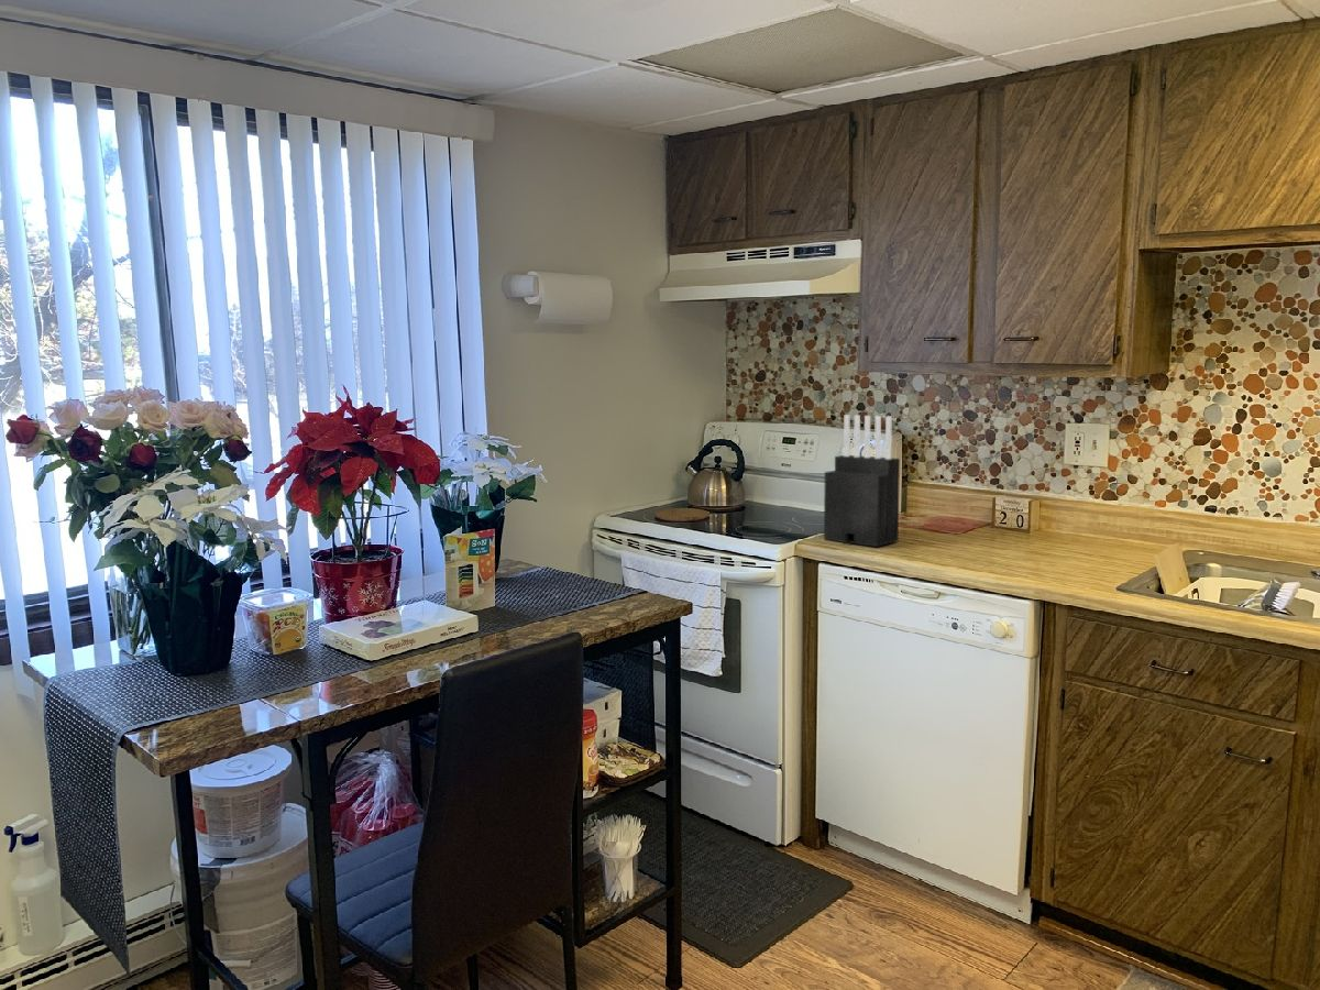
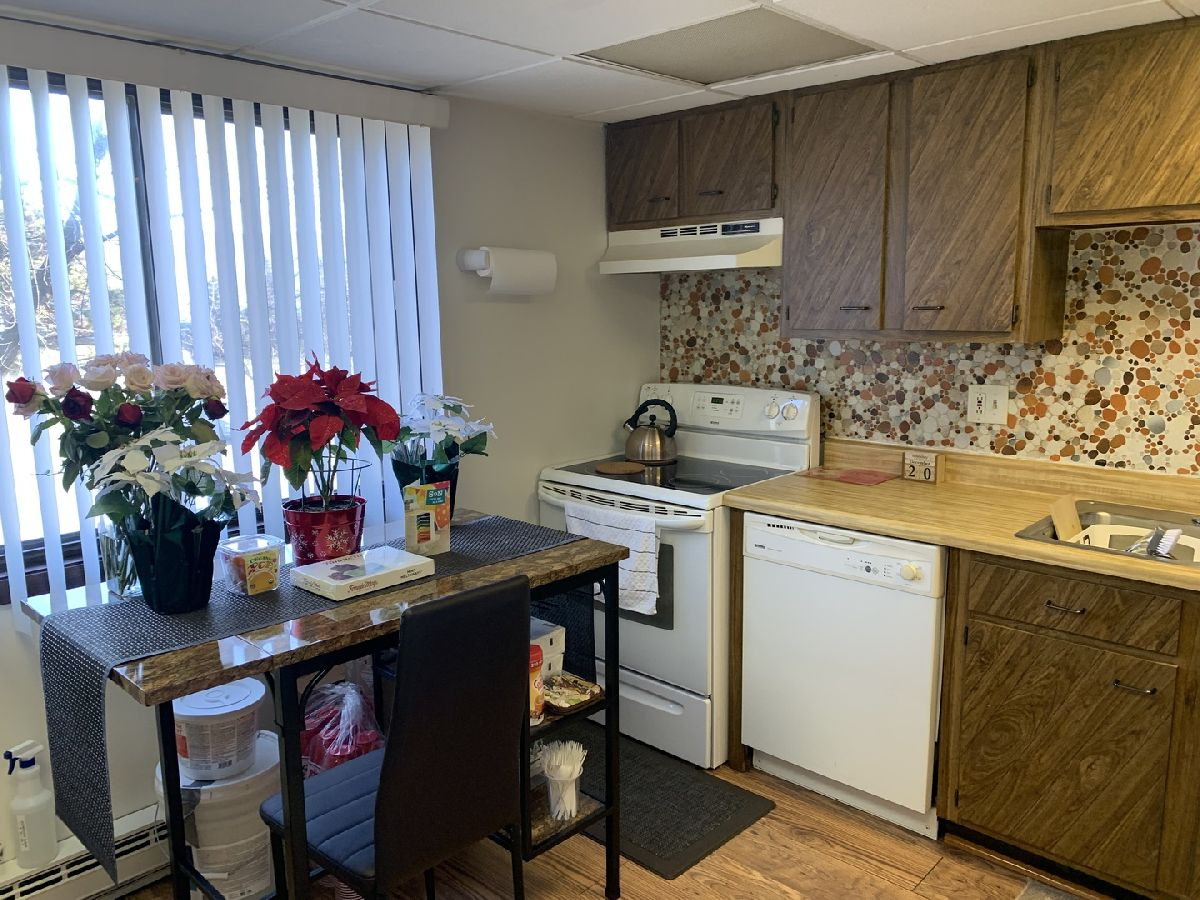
- knife block [823,414,901,548]
